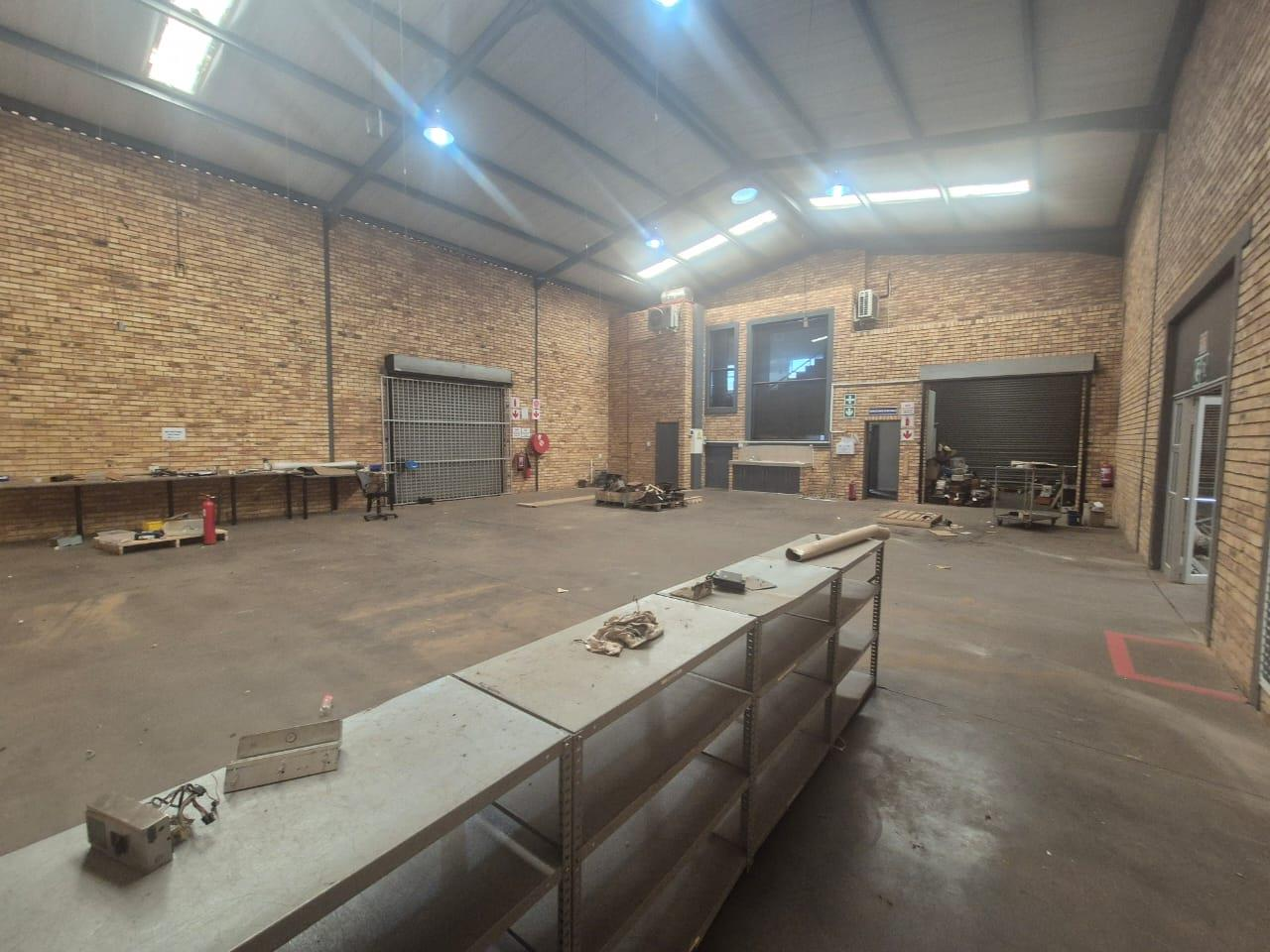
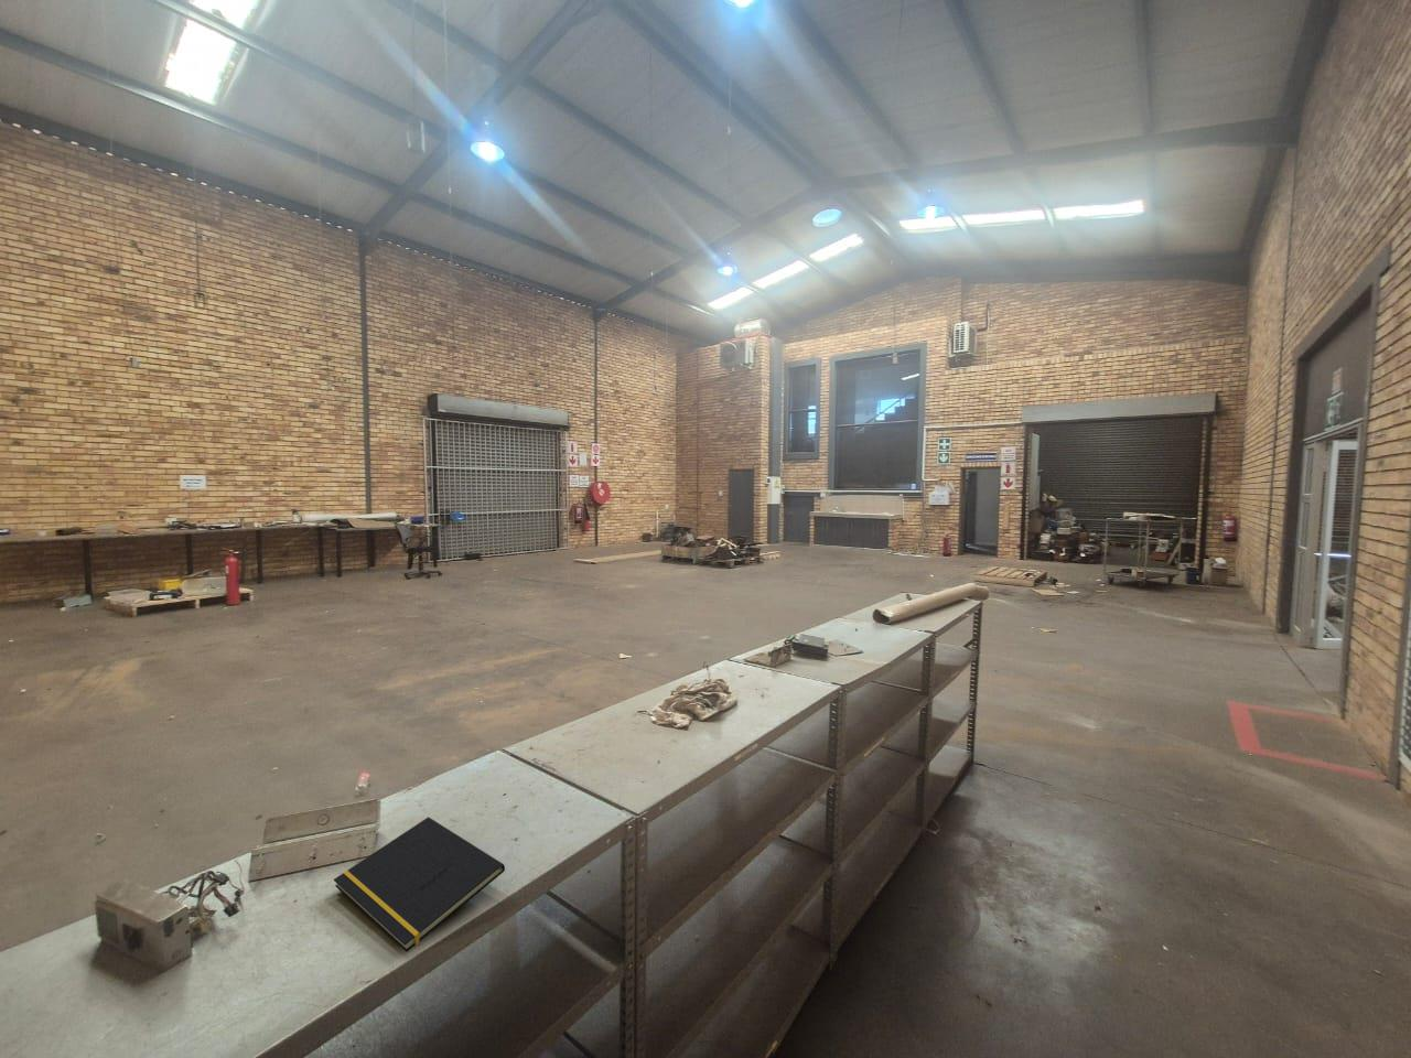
+ notepad [333,816,506,954]
